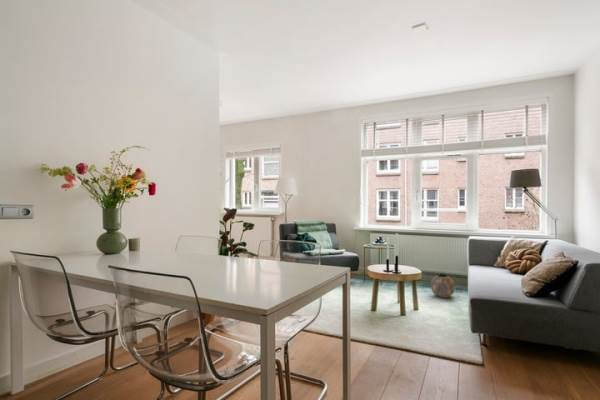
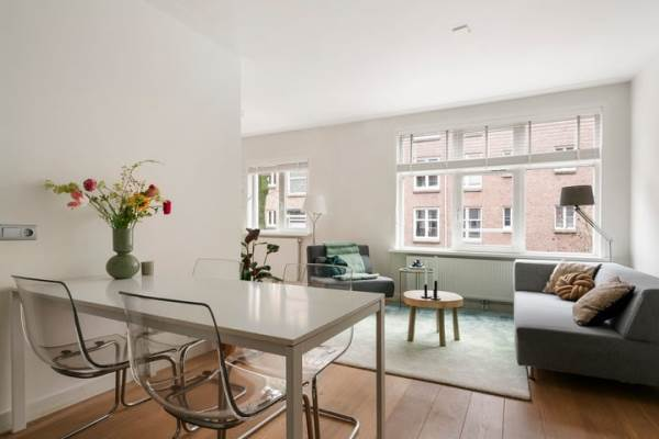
- planter [430,274,455,299]
